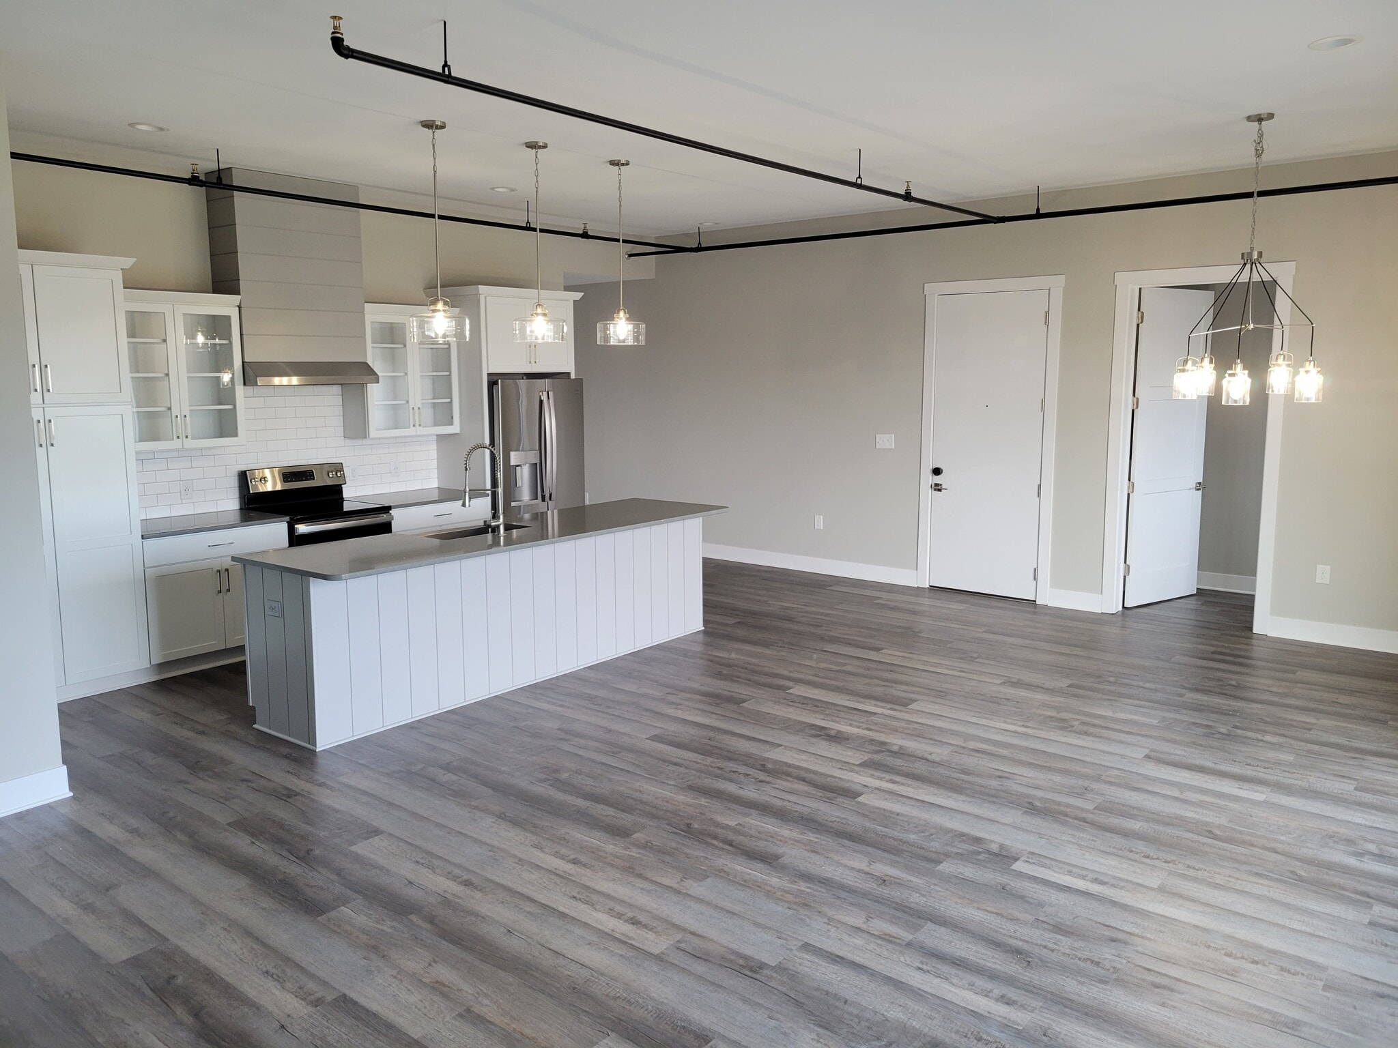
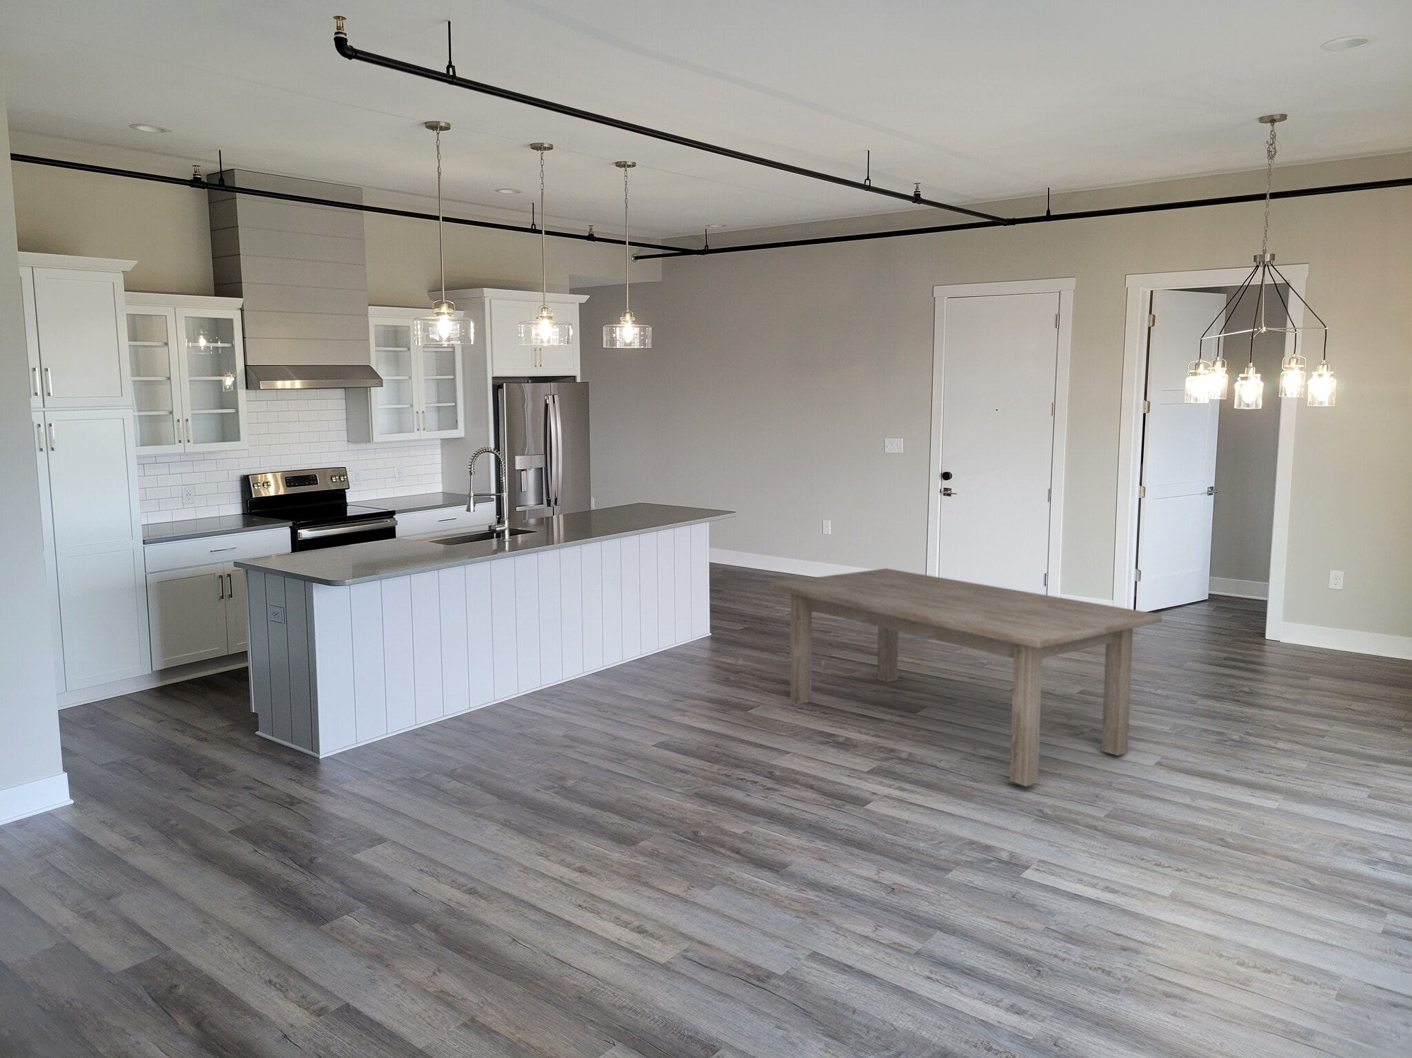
+ dining table [768,568,1163,787]
